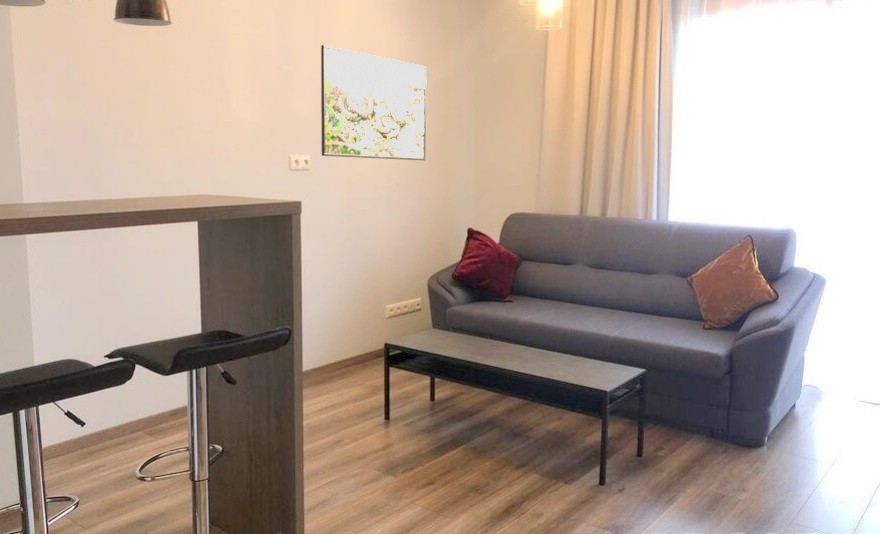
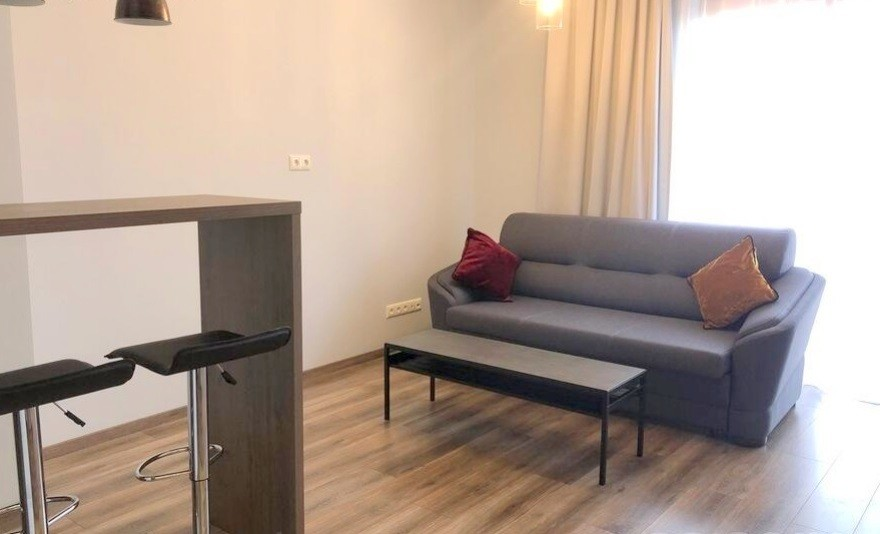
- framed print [320,44,428,161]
